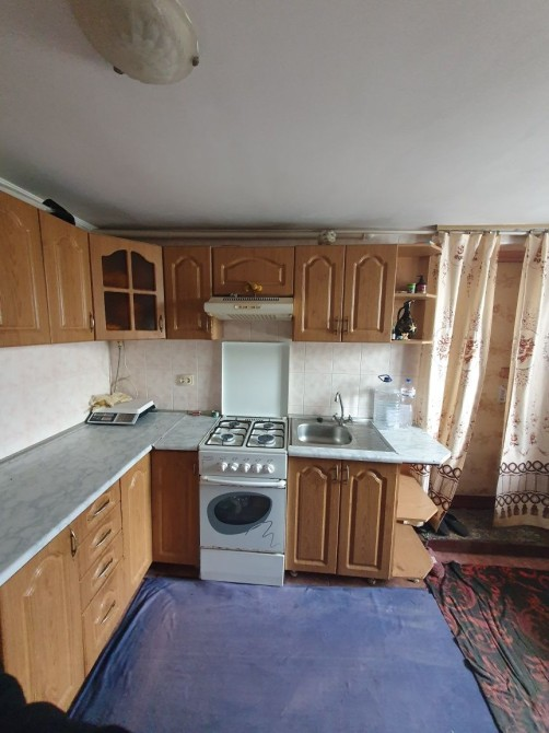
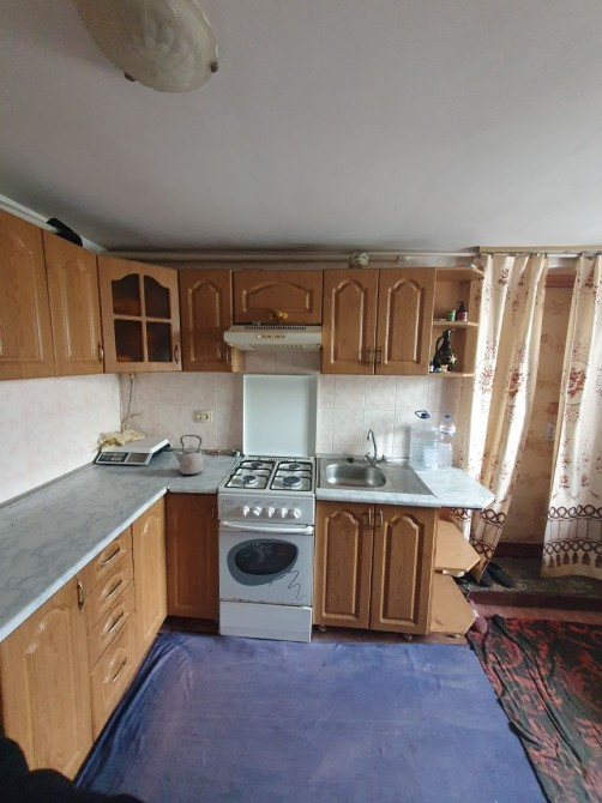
+ kettle [171,434,205,476]
